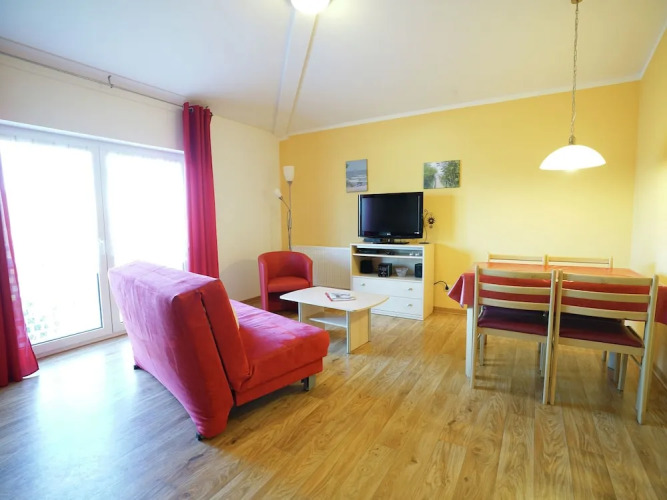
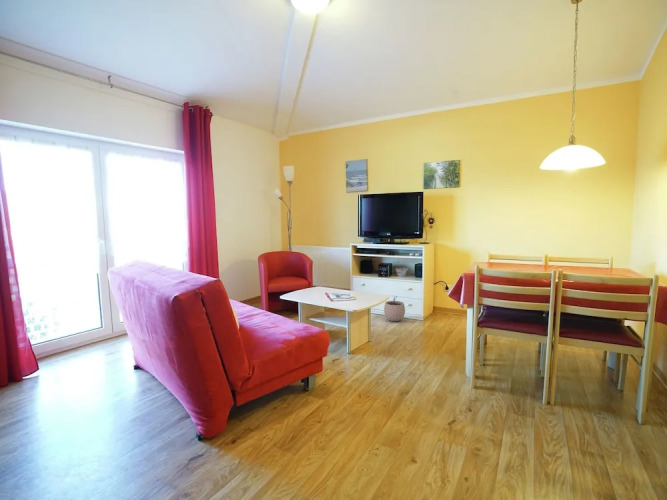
+ plant pot [383,295,406,322]
